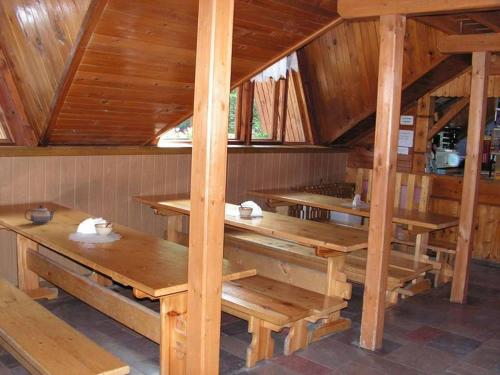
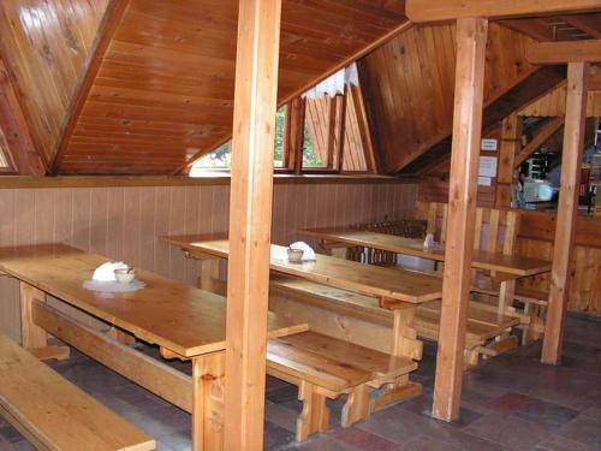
- teapot [23,204,57,225]
